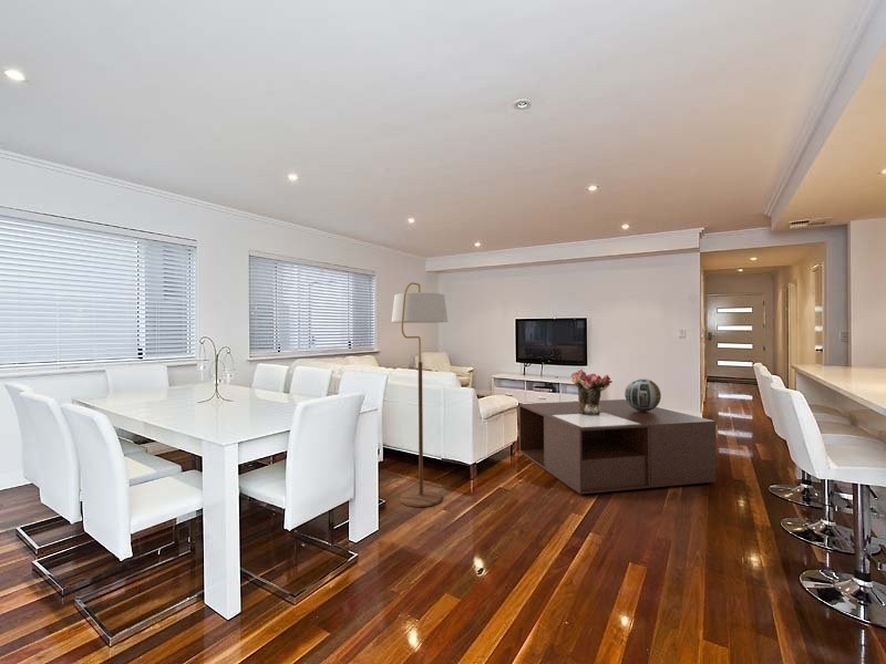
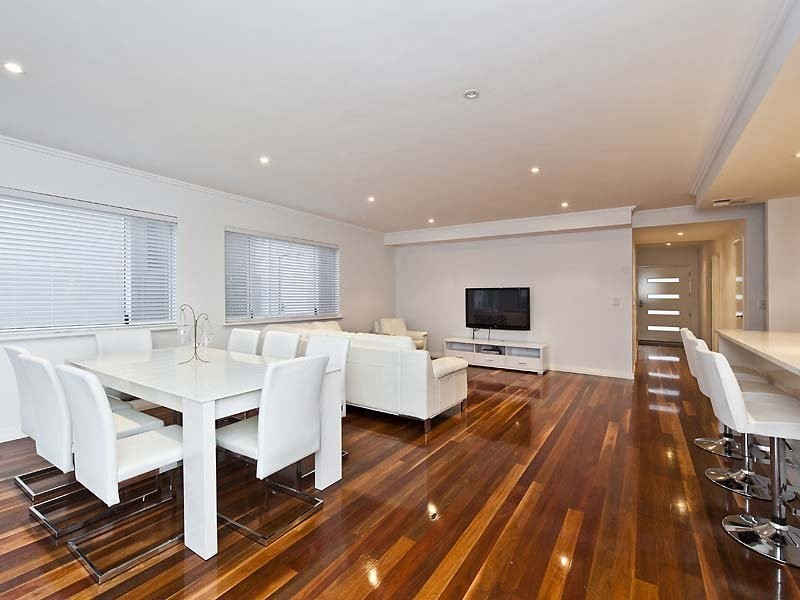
- floor lamp [391,281,449,508]
- decorative sphere [624,377,662,412]
- coffee table [518,398,718,495]
- bouquet [570,367,614,415]
